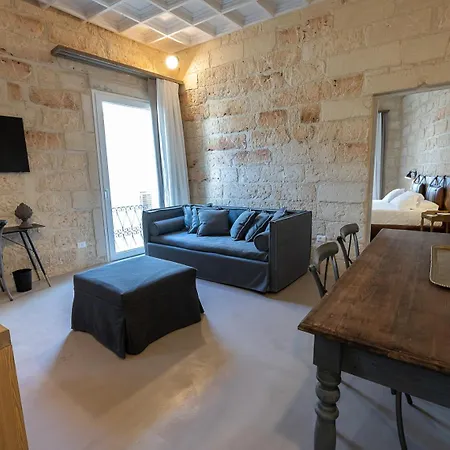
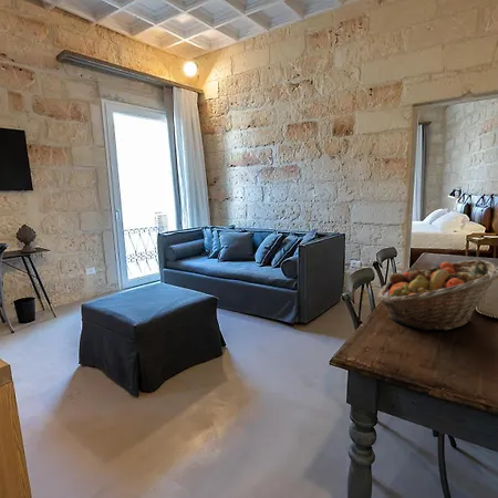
+ fruit basket [376,259,498,332]
